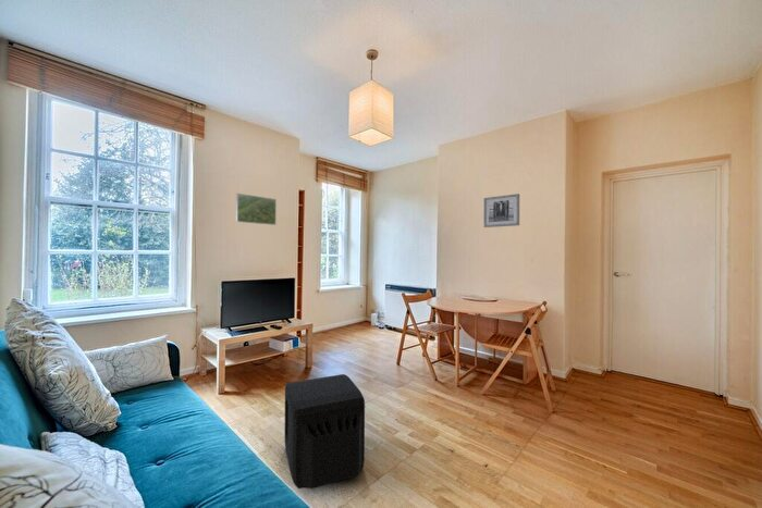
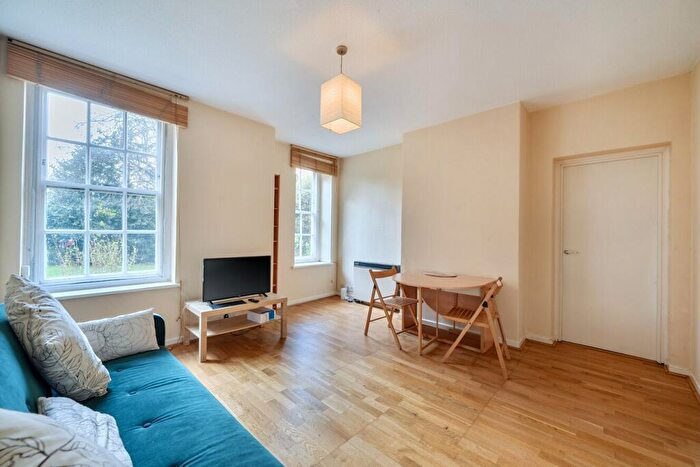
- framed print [235,193,278,226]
- wall art [482,193,520,228]
- ottoman [284,373,366,490]
